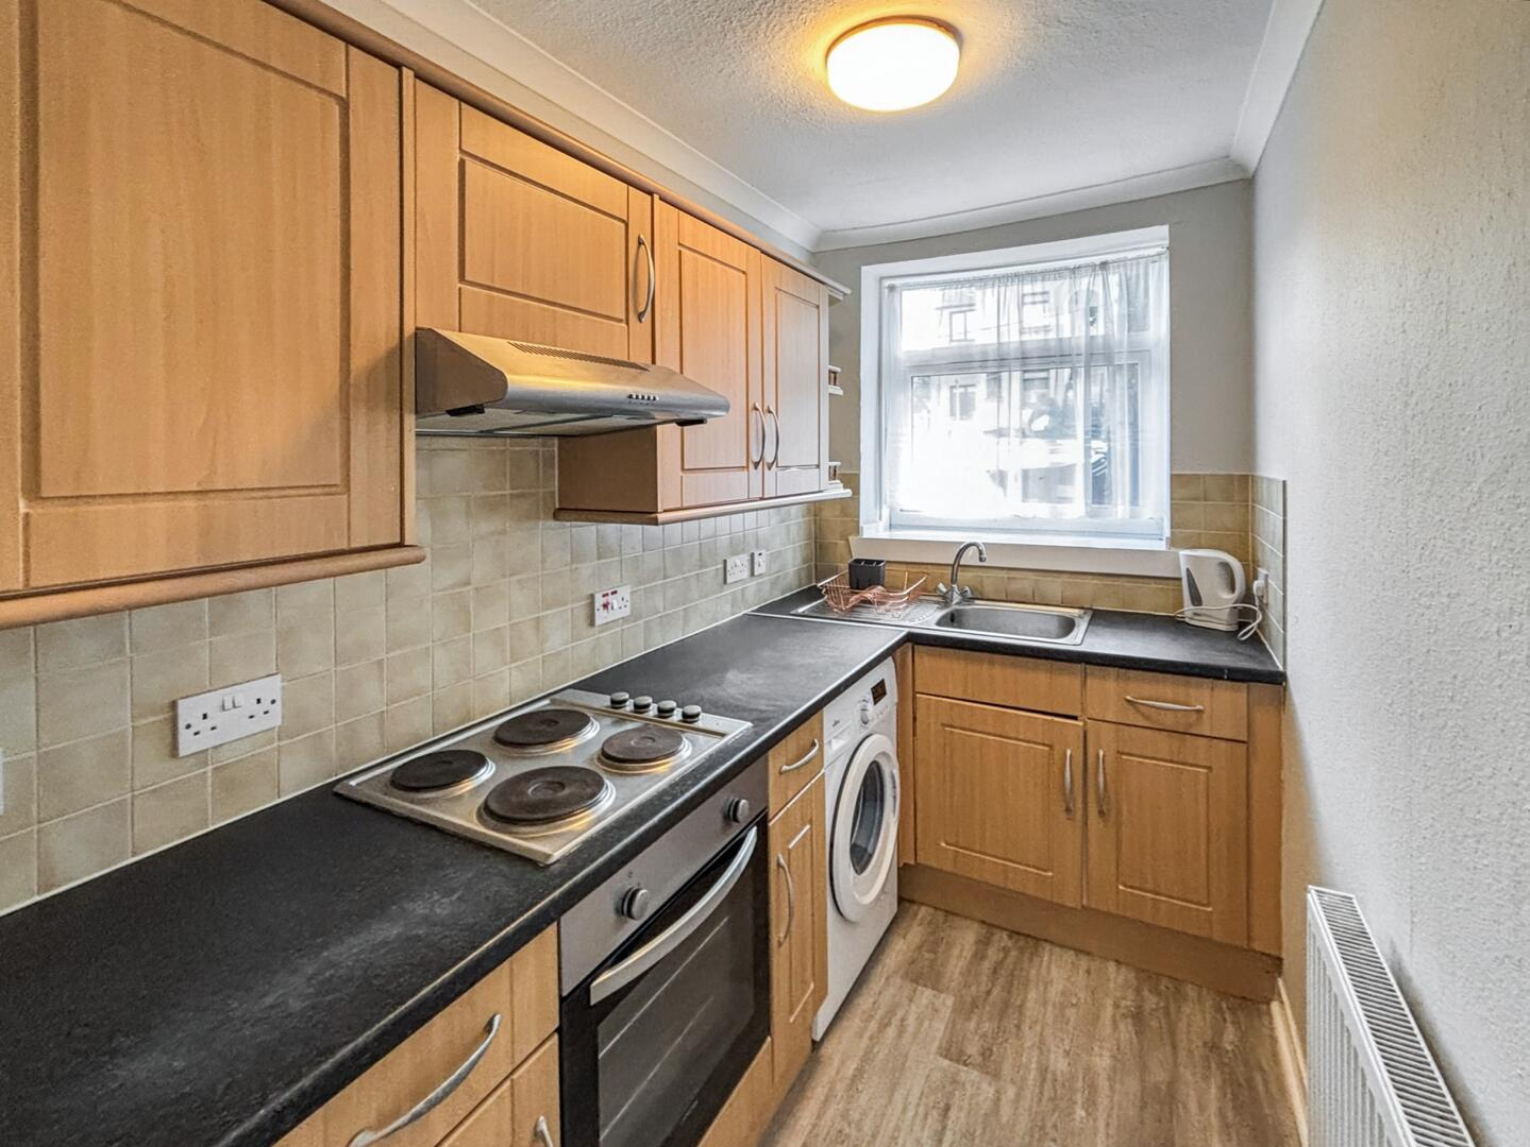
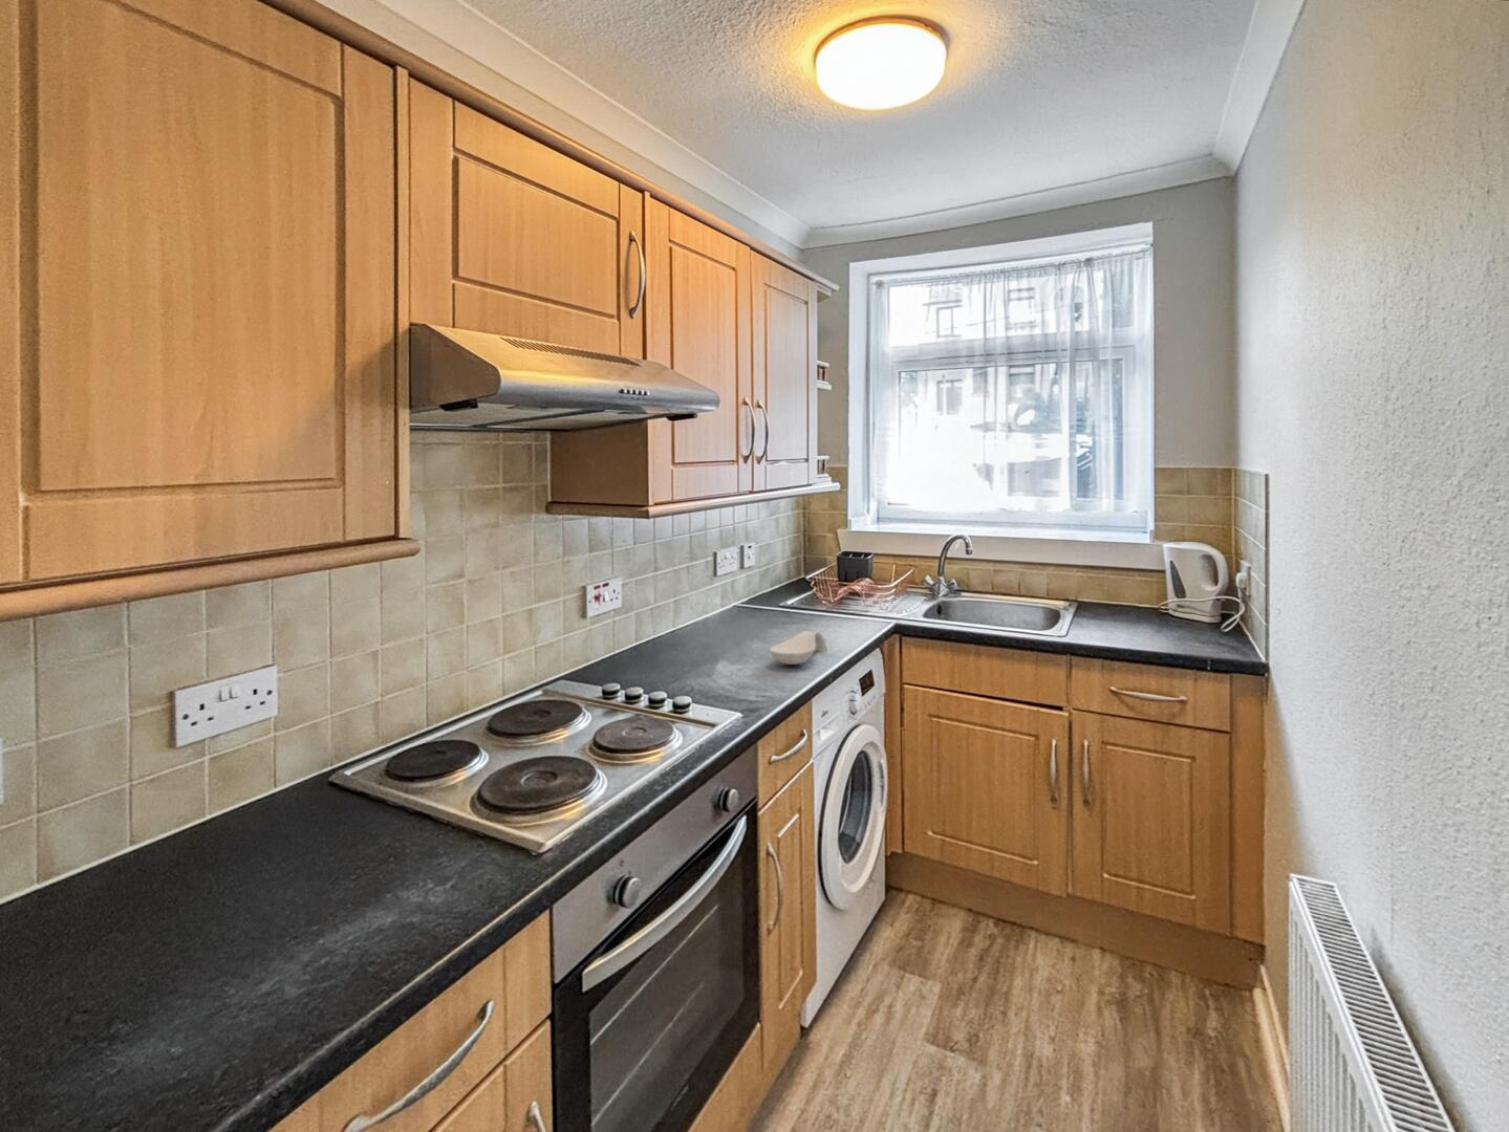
+ spoon rest [768,630,829,666]
